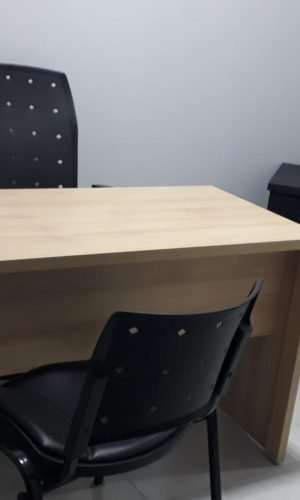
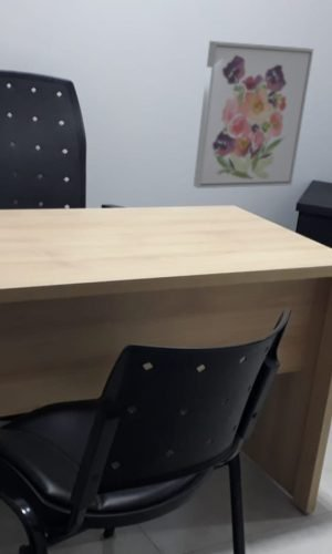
+ wall art [193,40,314,189]
